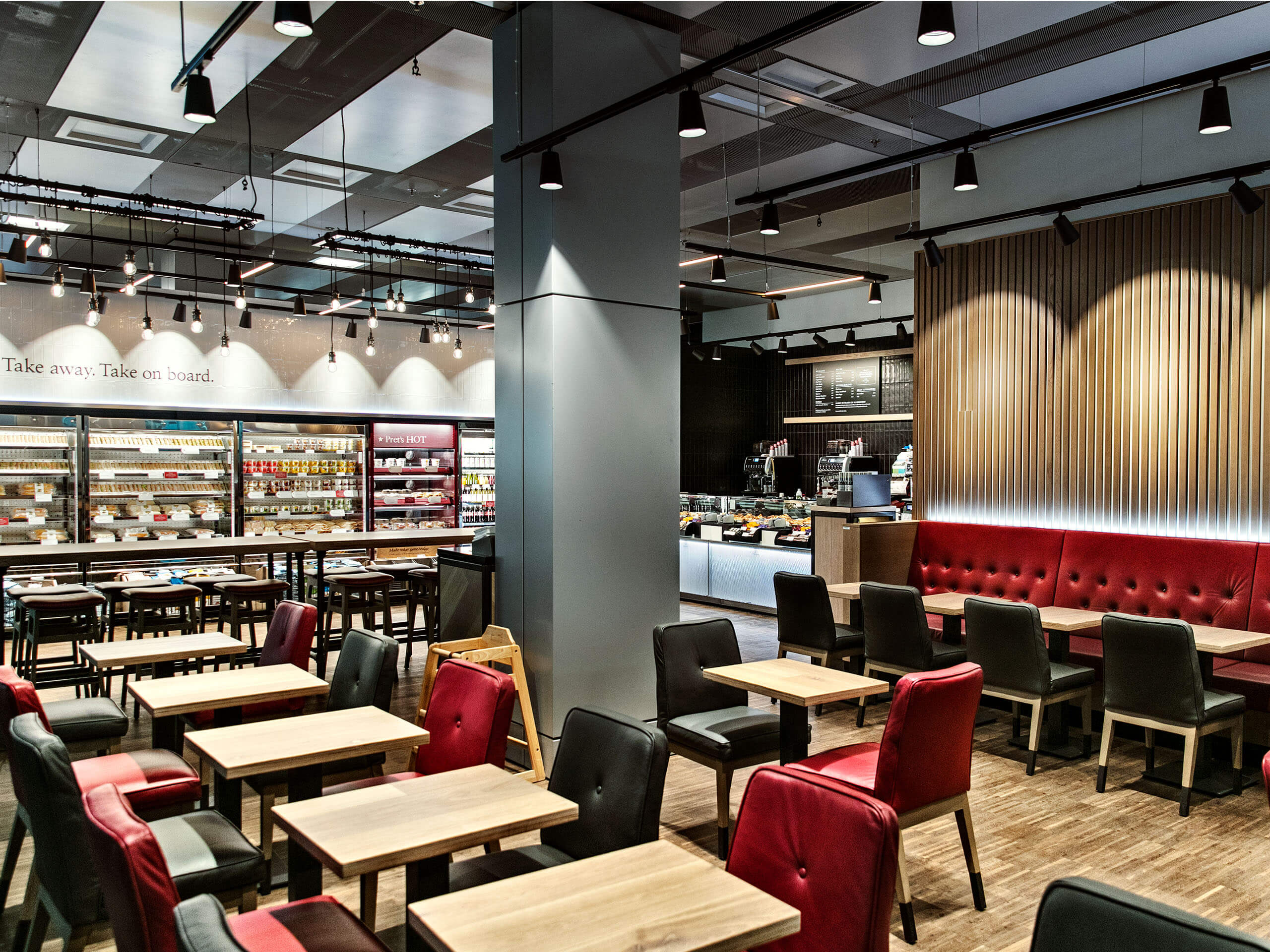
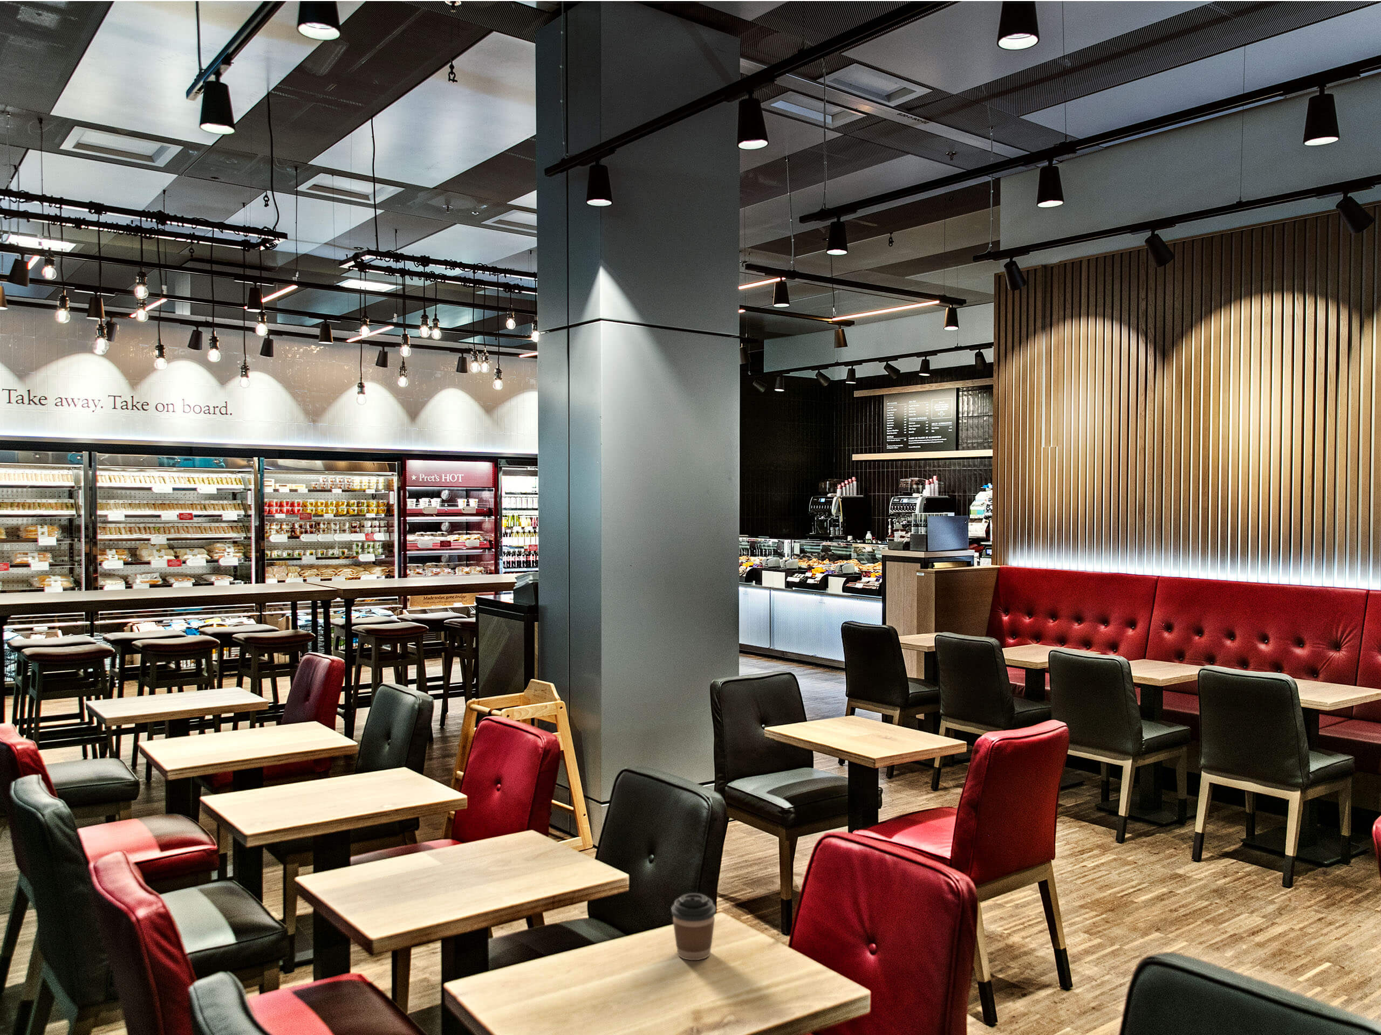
+ coffee cup [671,893,717,961]
